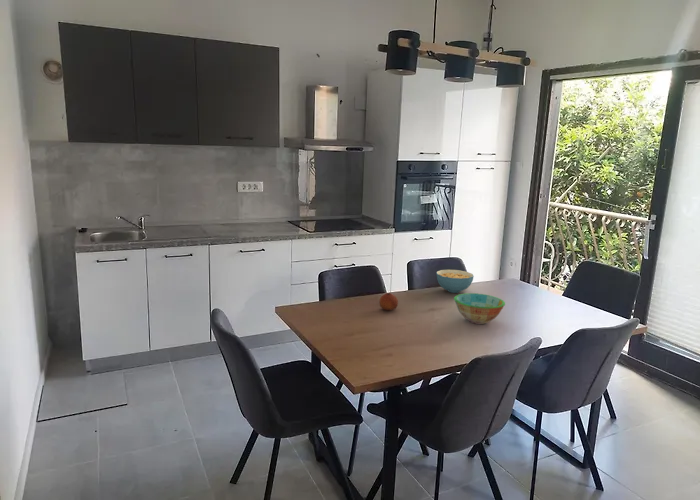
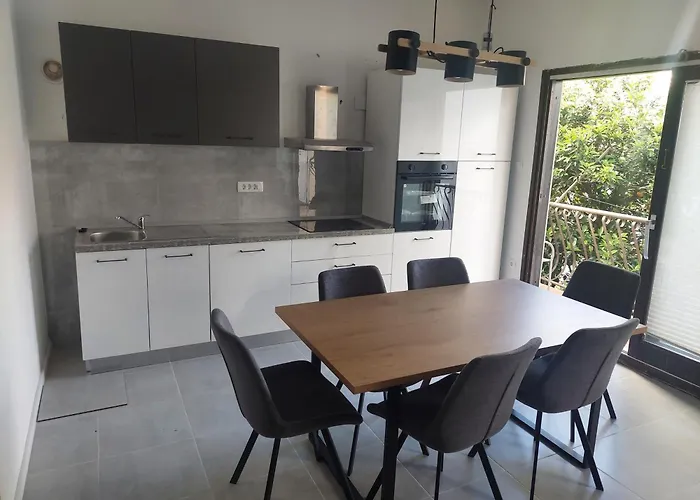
- bowl [453,292,506,325]
- fruit [378,292,399,311]
- cereal bowl [436,269,475,294]
